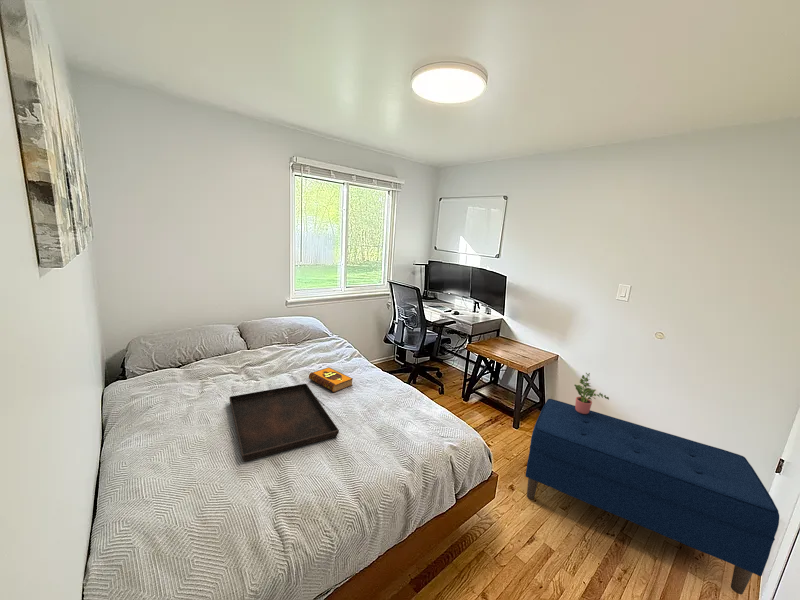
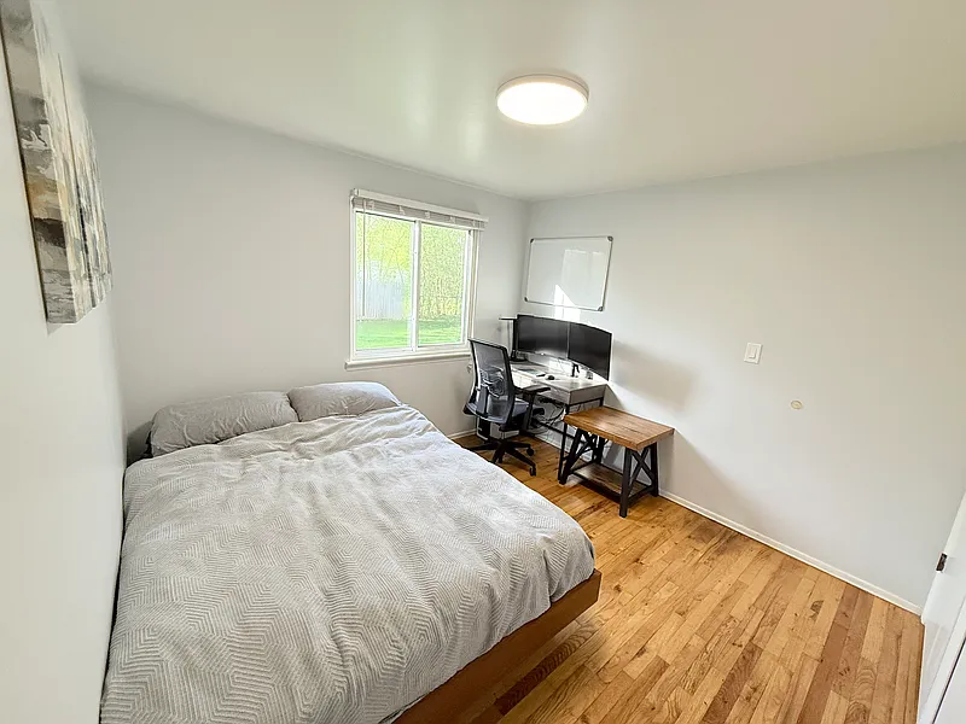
- hardback book [308,366,354,393]
- bench [524,398,780,596]
- potted plant [574,372,610,414]
- serving tray [228,383,340,462]
